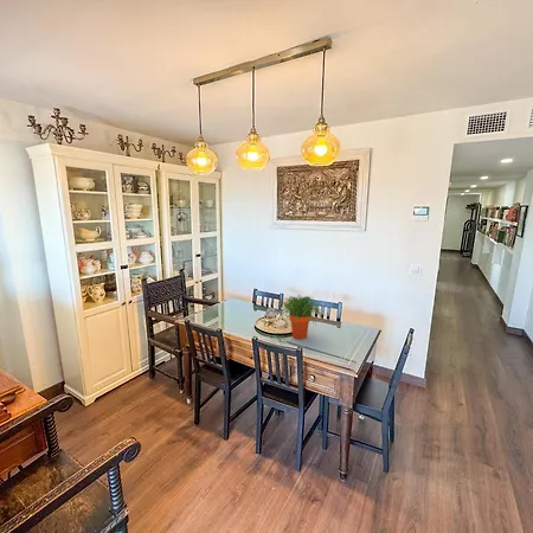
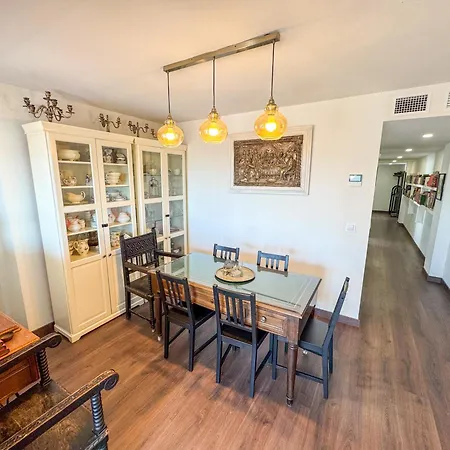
- potted plant [276,294,323,340]
